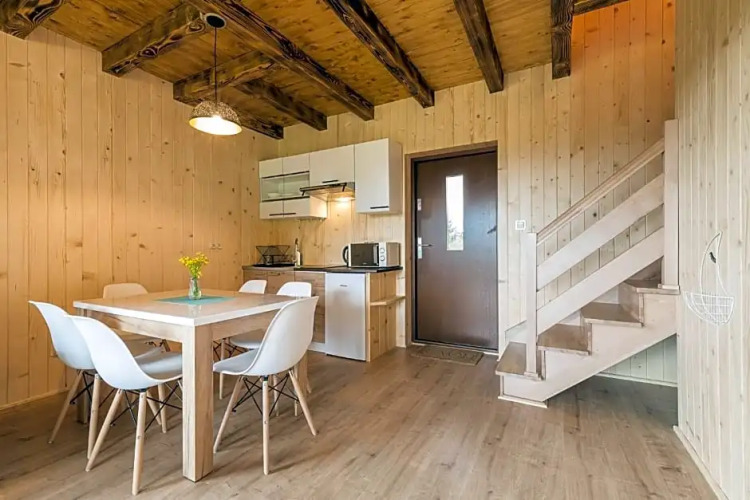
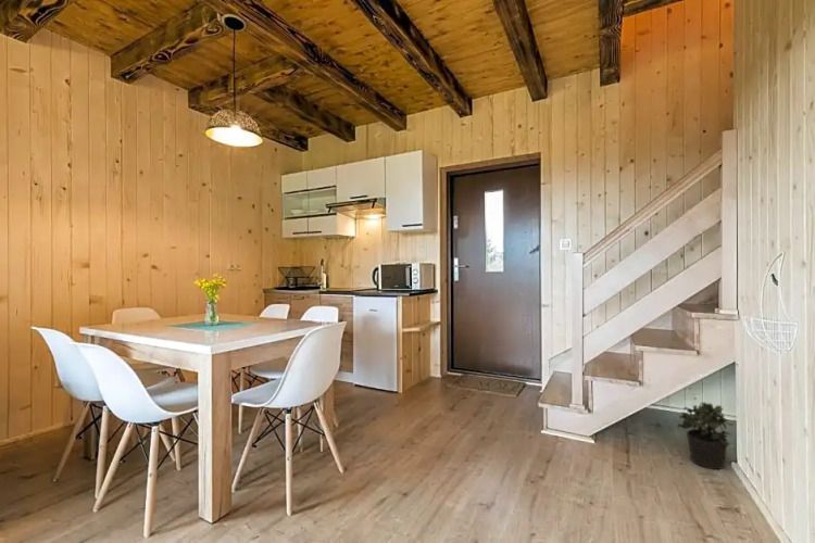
+ potted plant [677,401,735,470]
